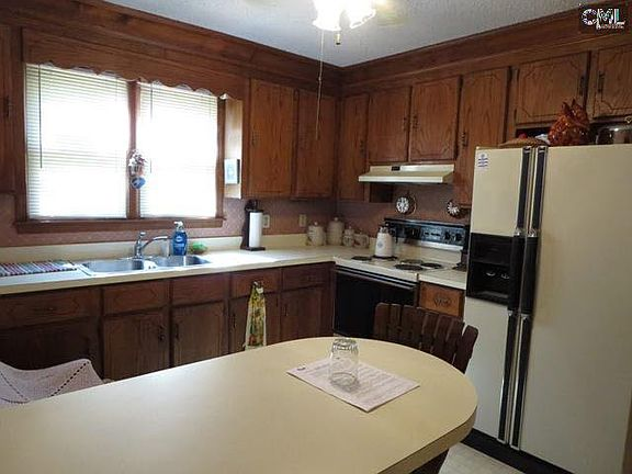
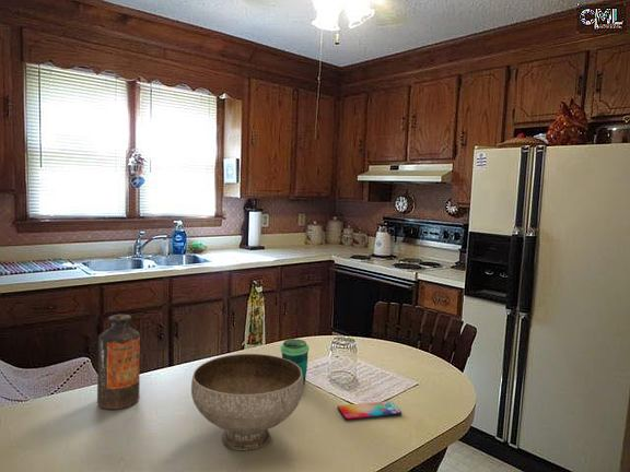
+ bottle [96,314,141,411]
+ cup [280,338,311,385]
+ bowl [190,353,304,451]
+ smartphone [337,400,402,421]
